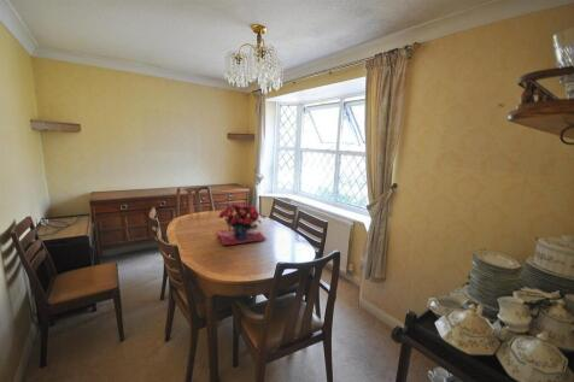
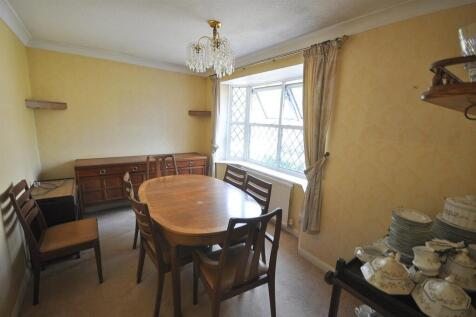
- flower arrangement [216,202,268,246]
